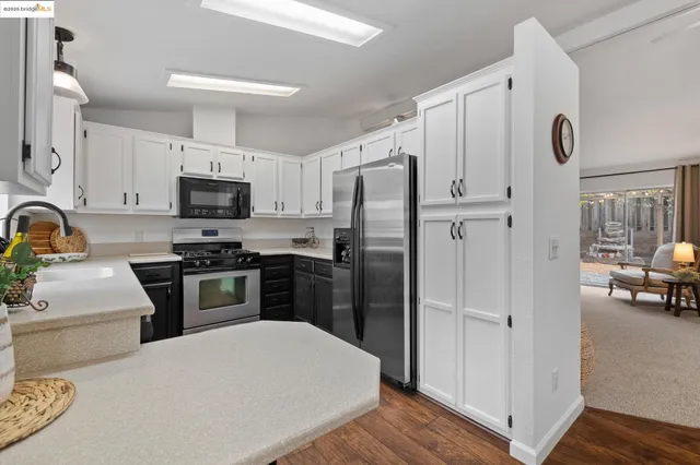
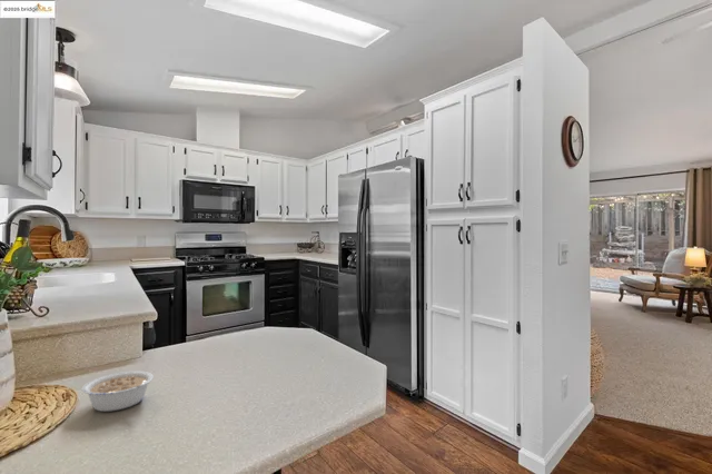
+ legume [81,371,155,413]
